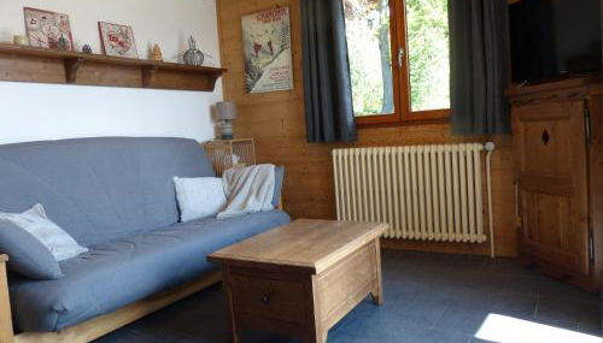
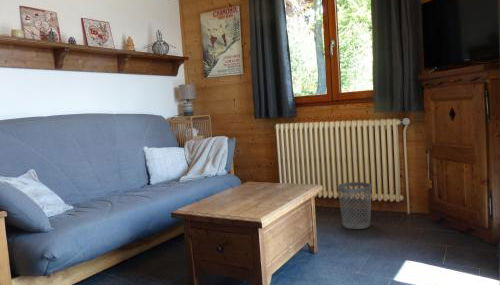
+ wastebasket [337,181,372,230]
